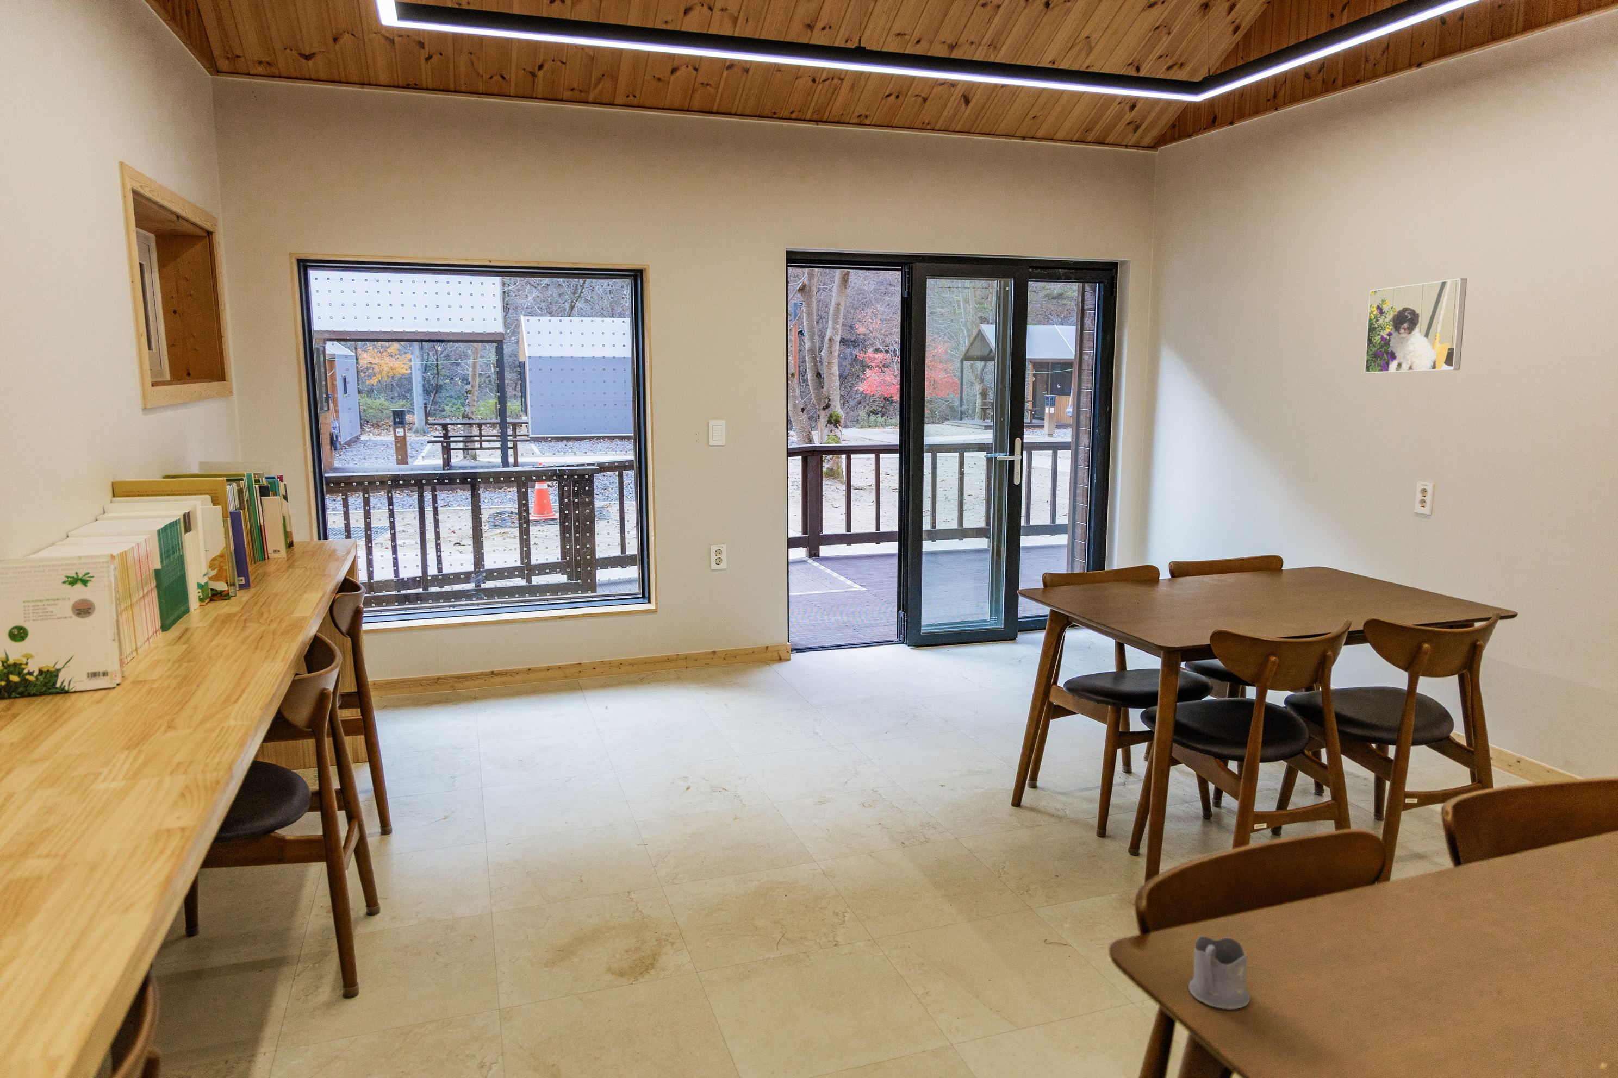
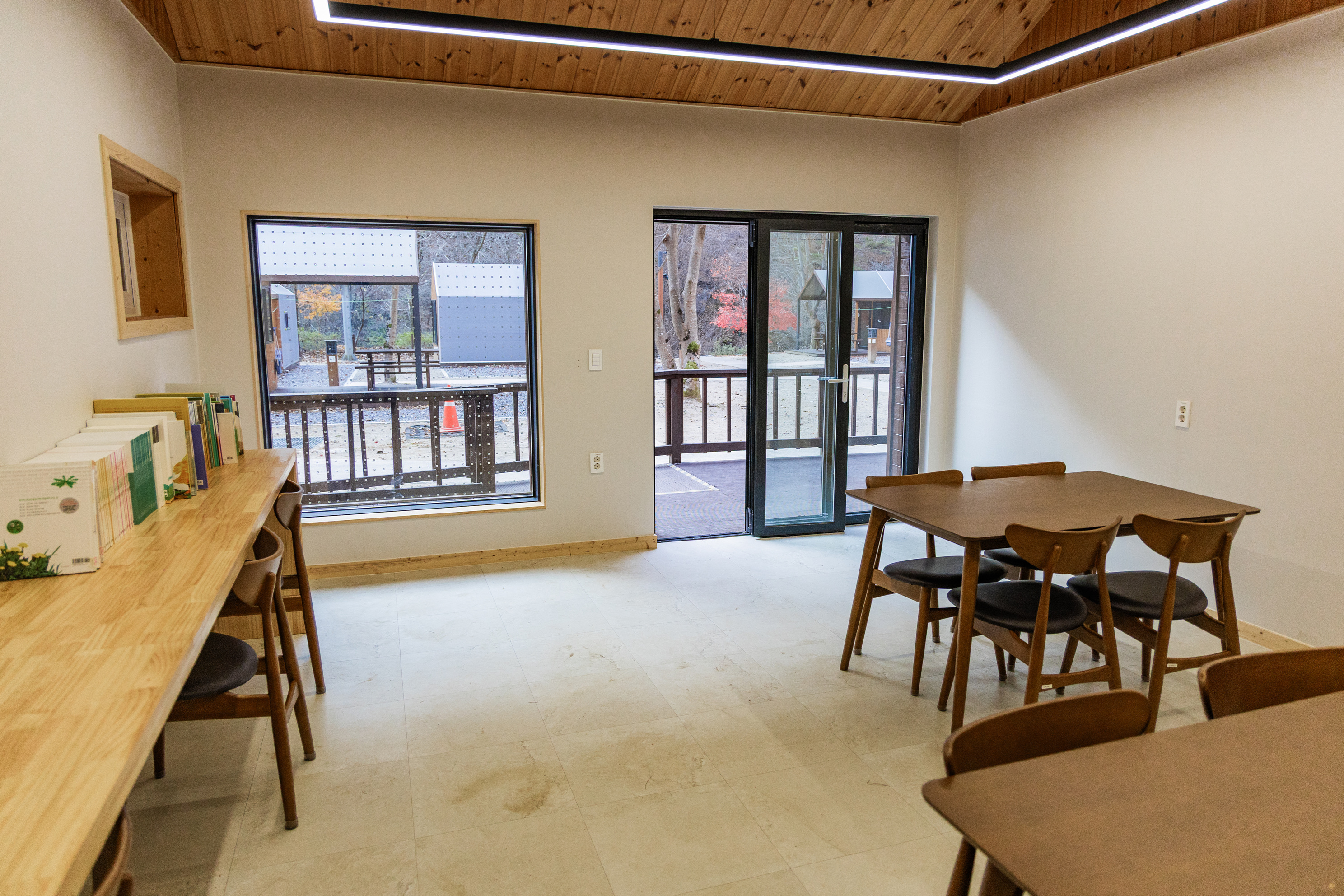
- tea glass holder [1188,936,1251,1009]
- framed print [1364,278,1468,374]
